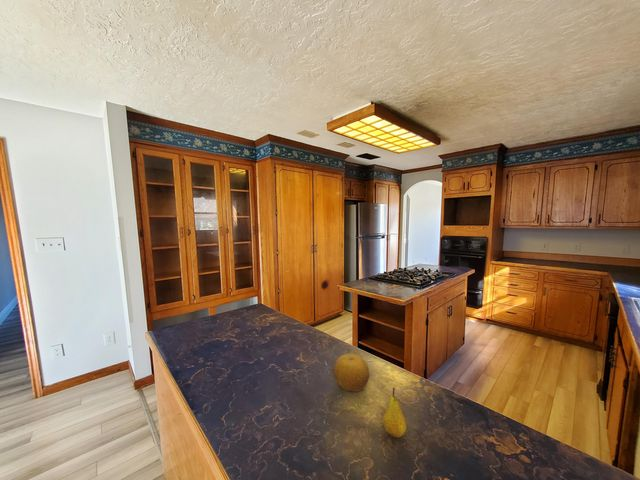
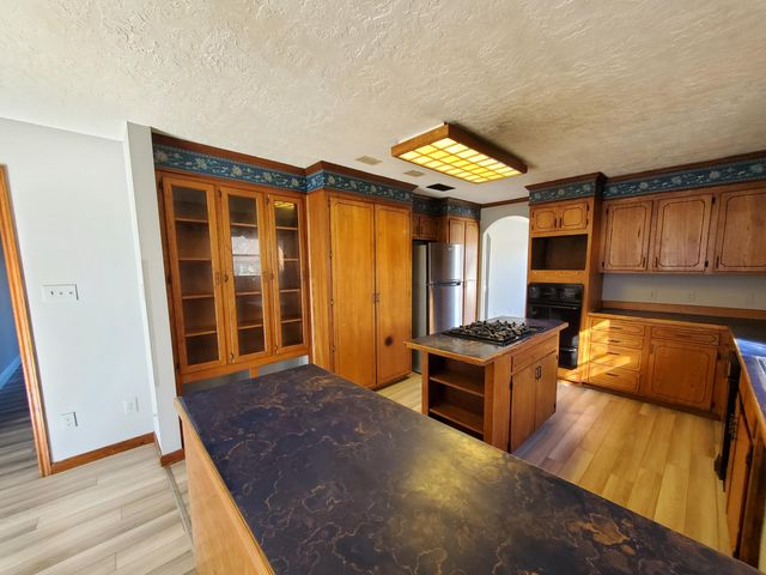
- fruit [382,387,408,439]
- fruit [333,353,370,393]
